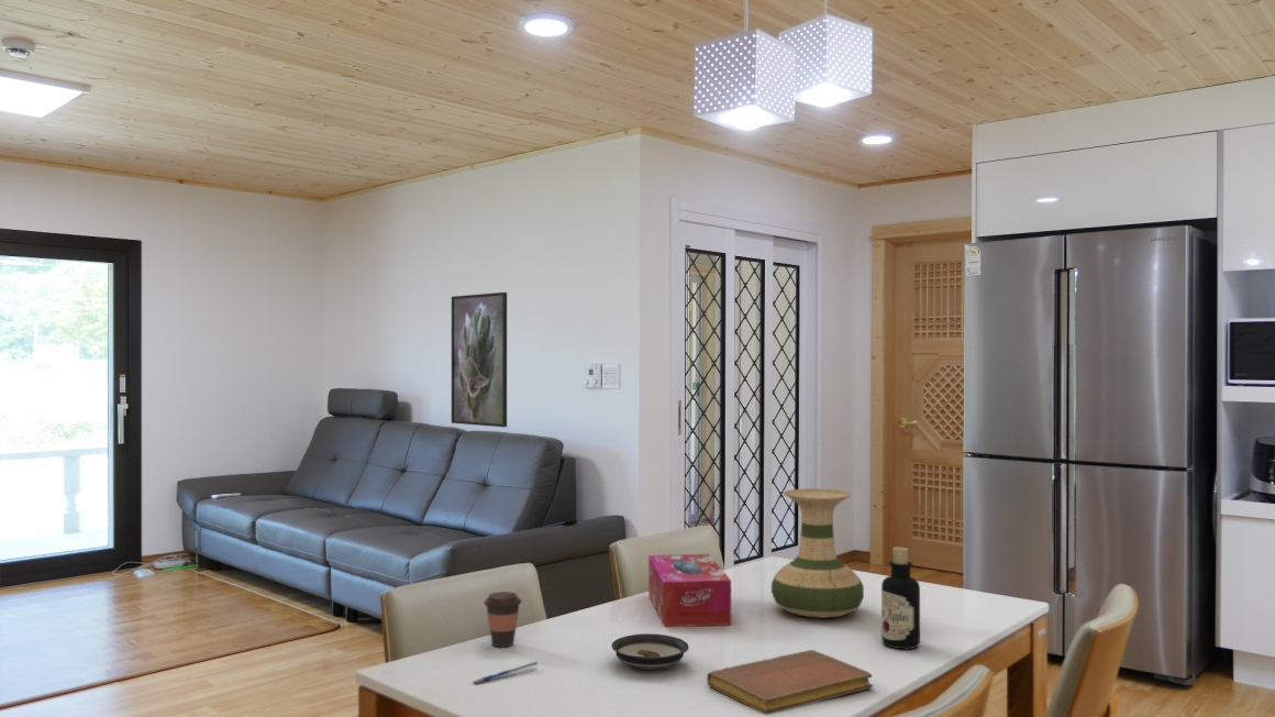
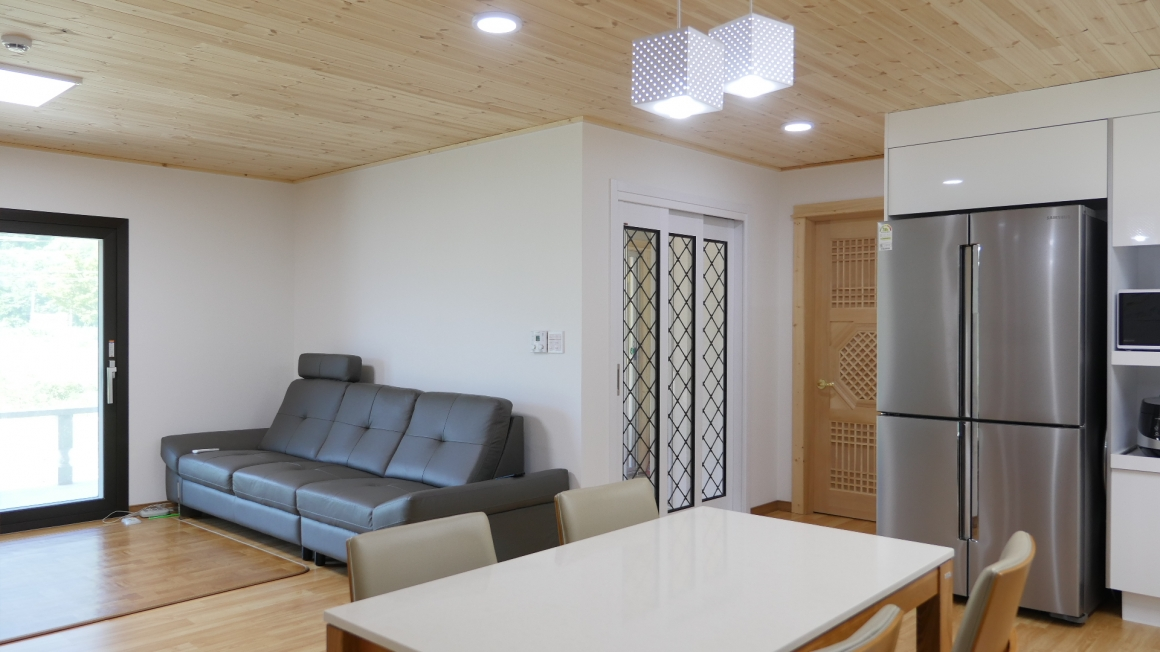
- coffee cup [483,591,523,648]
- tissue box [647,553,732,628]
- bottle [880,547,921,650]
- saucer [611,632,690,671]
- vase [770,488,865,619]
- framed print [451,291,508,428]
- pen [473,661,540,685]
- notebook [706,649,874,715]
